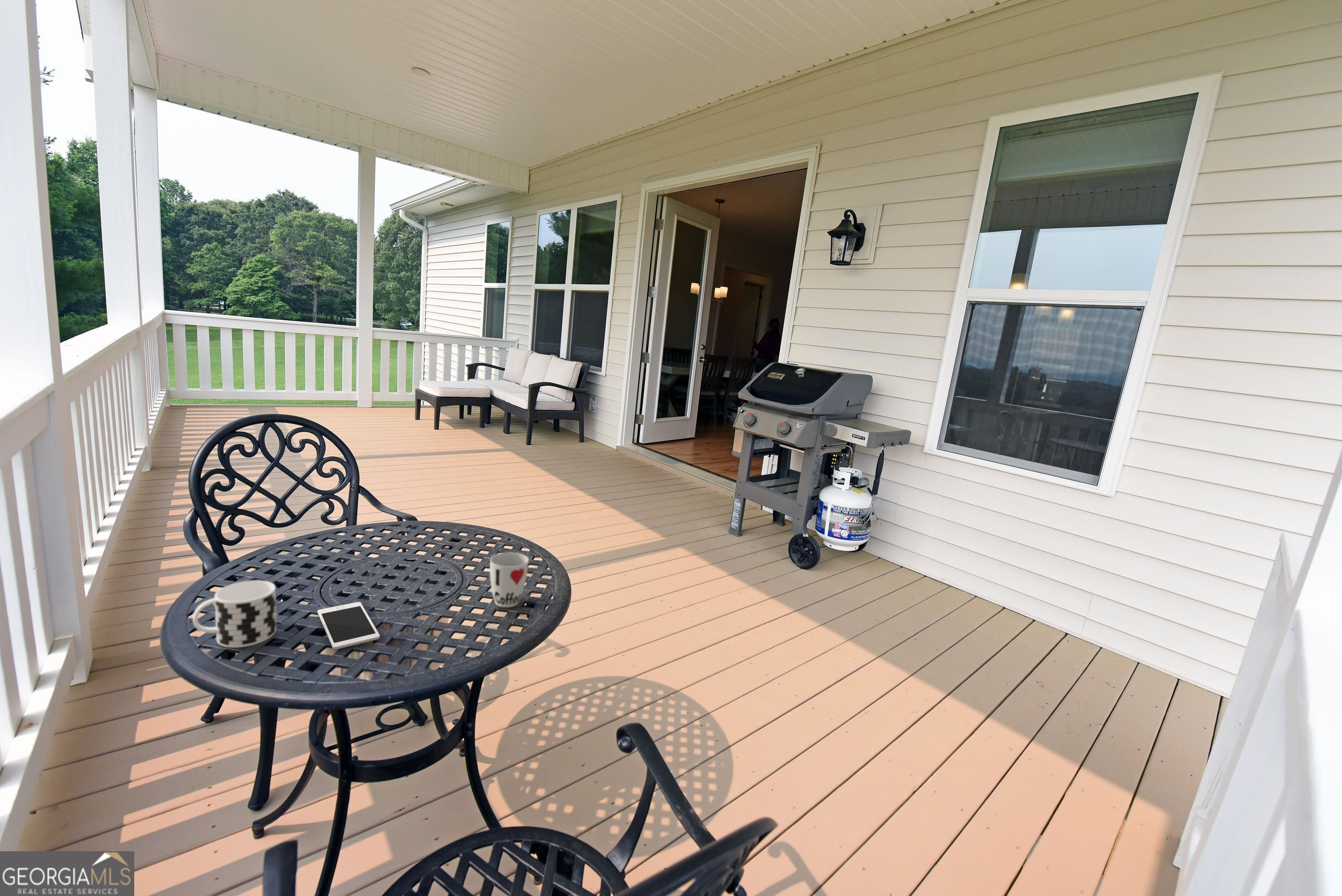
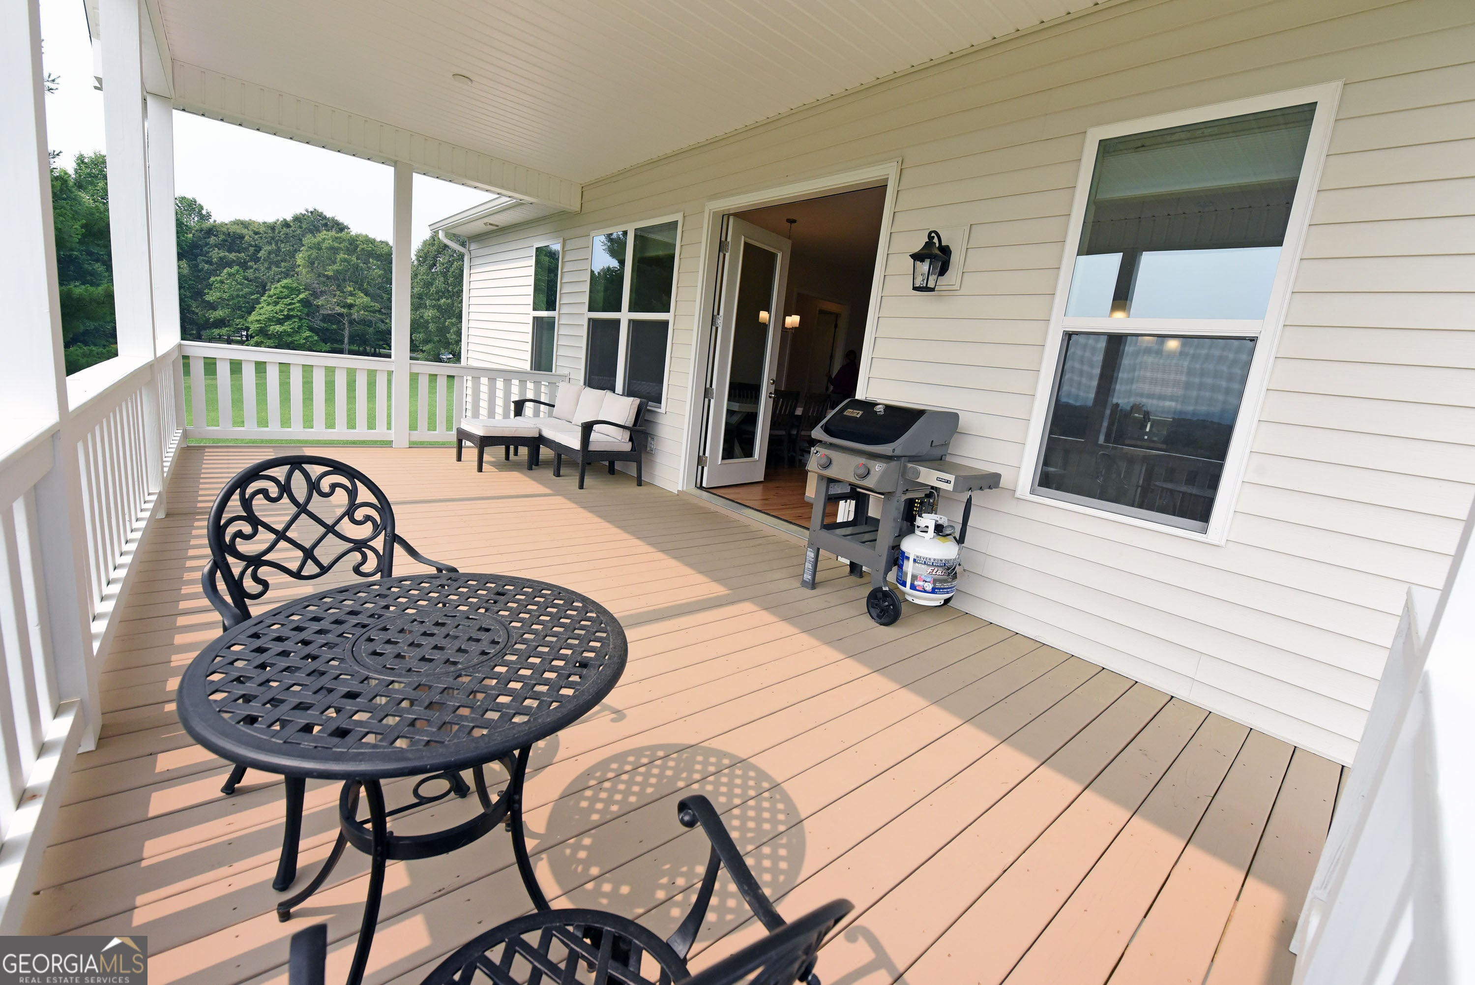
- cup [192,580,277,648]
- cup [489,552,529,608]
- cell phone [317,602,380,650]
